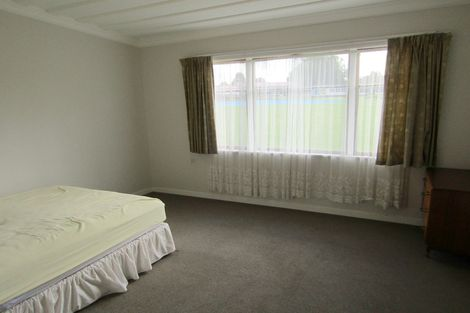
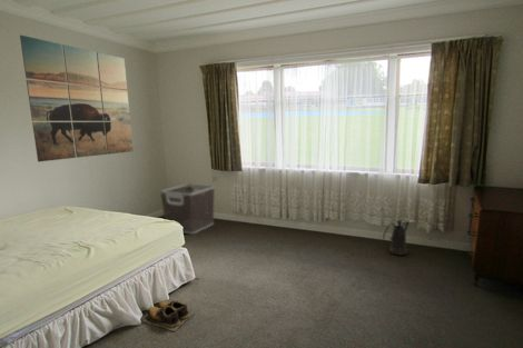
+ clothes hamper [159,182,216,235]
+ shoes [140,299,196,332]
+ watering can [382,219,411,256]
+ wall art [19,34,135,162]
